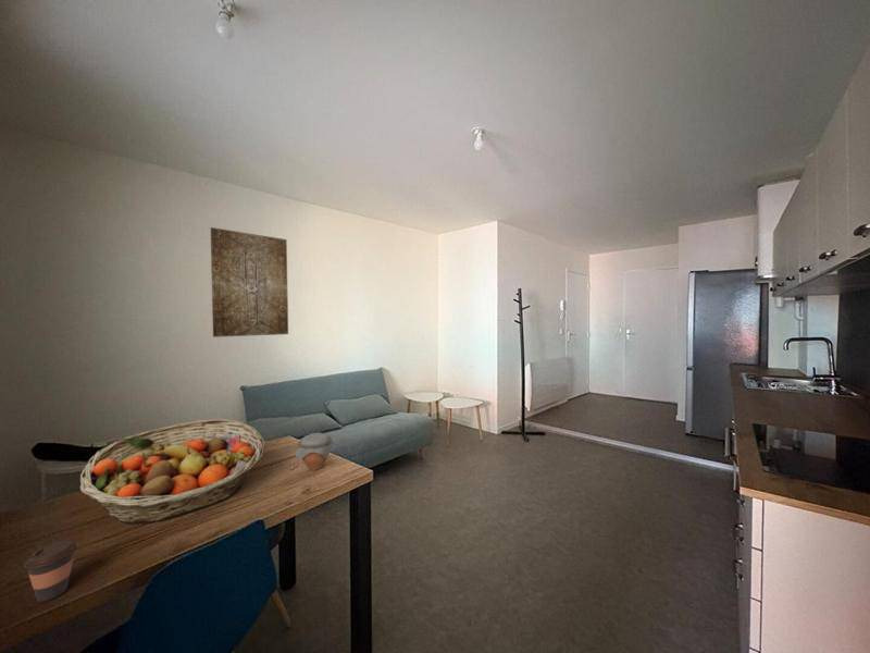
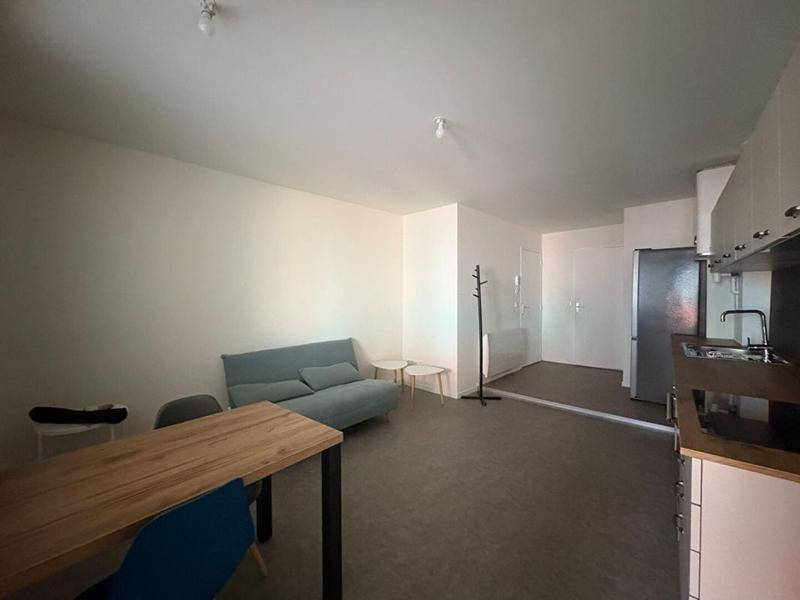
- fruit basket [79,418,265,525]
- coffee cup [23,540,78,603]
- wall art [210,226,289,338]
- jar [295,432,335,471]
